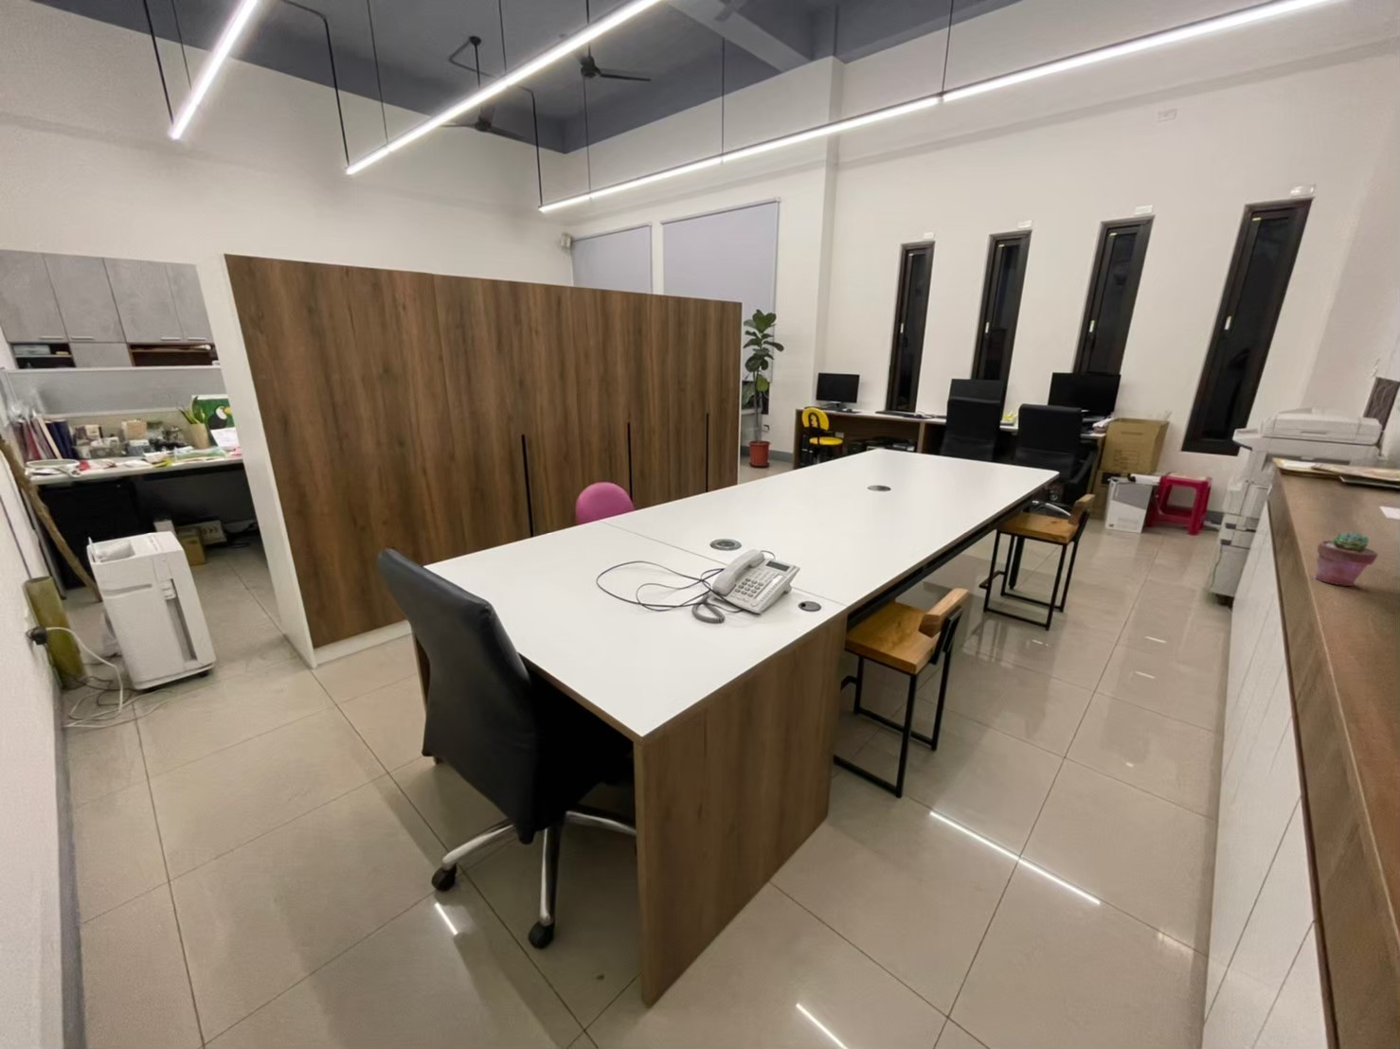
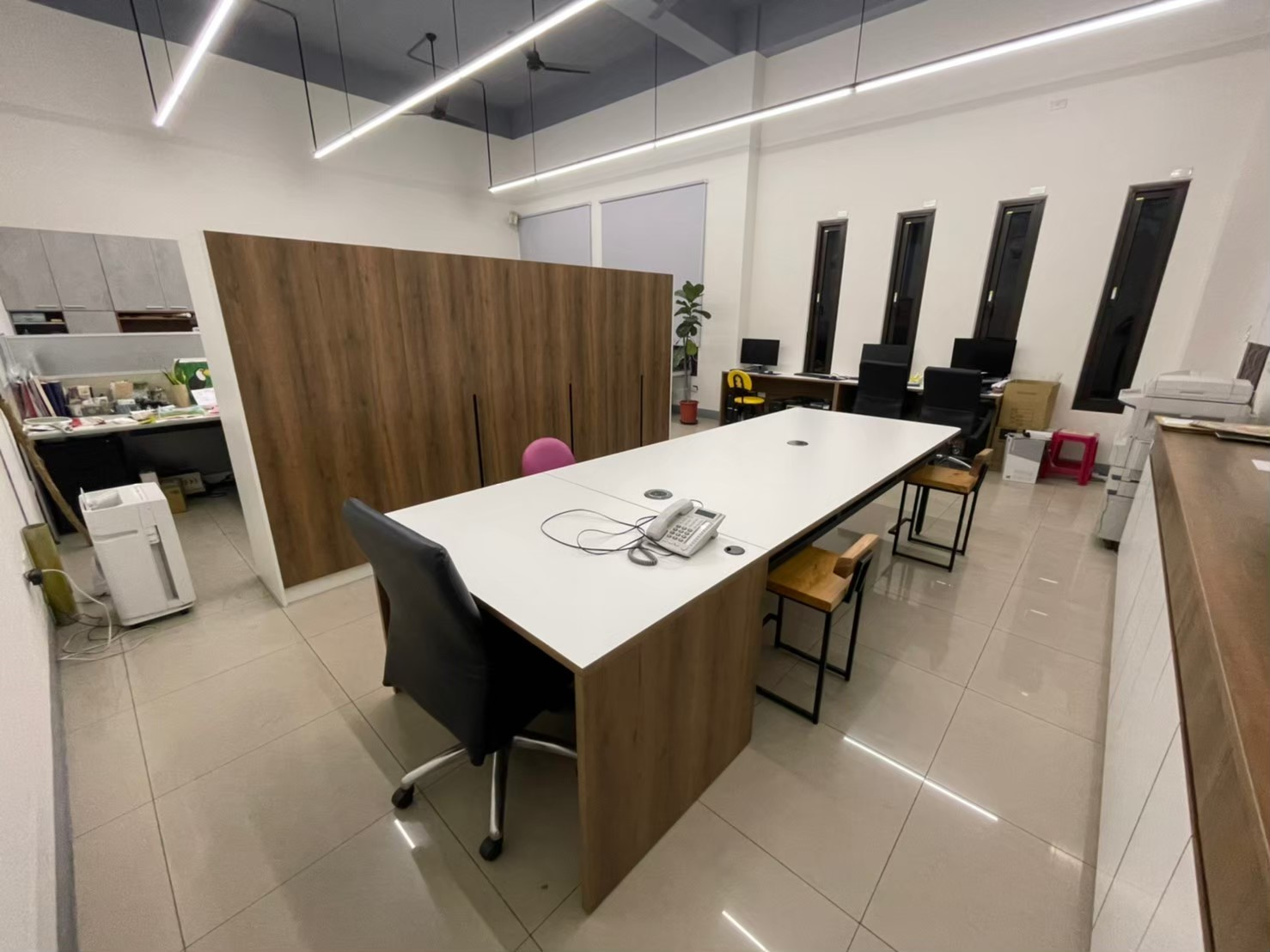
- potted succulent [1314,531,1379,587]
